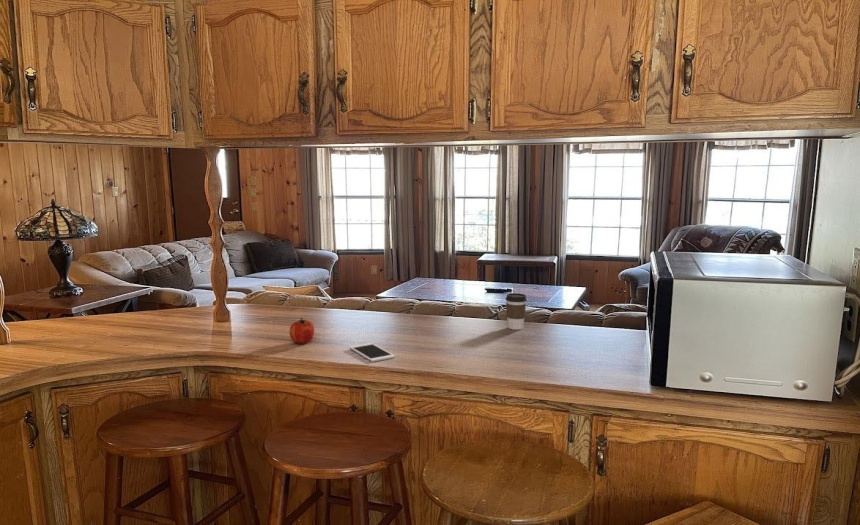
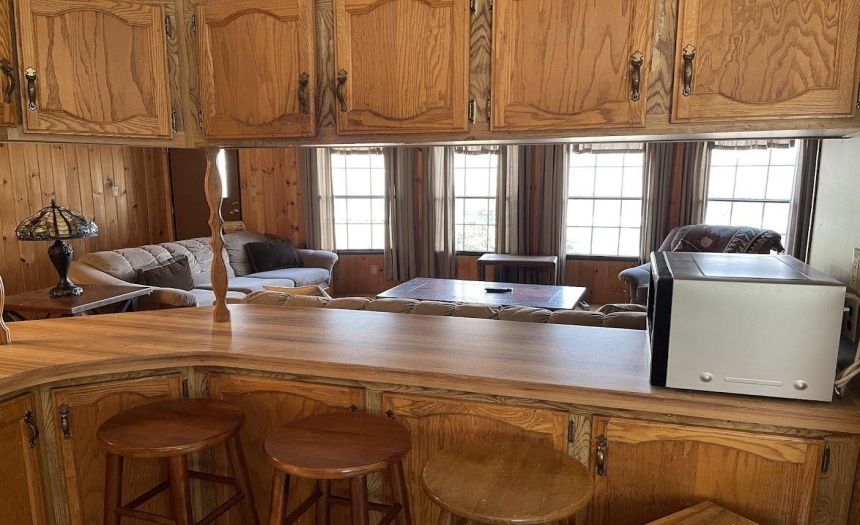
- coffee cup [505,292,528,331]
- fruit [288,317,315,345]
- cell phone [348,342,396,363]
